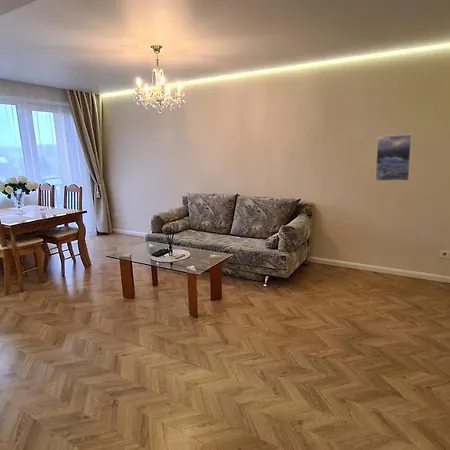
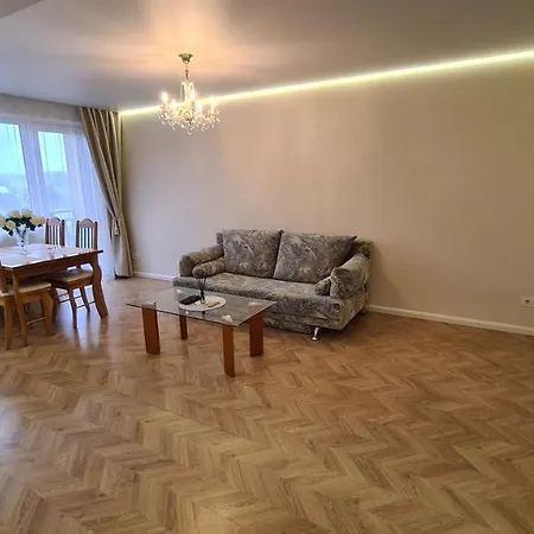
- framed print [374,134,413,182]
